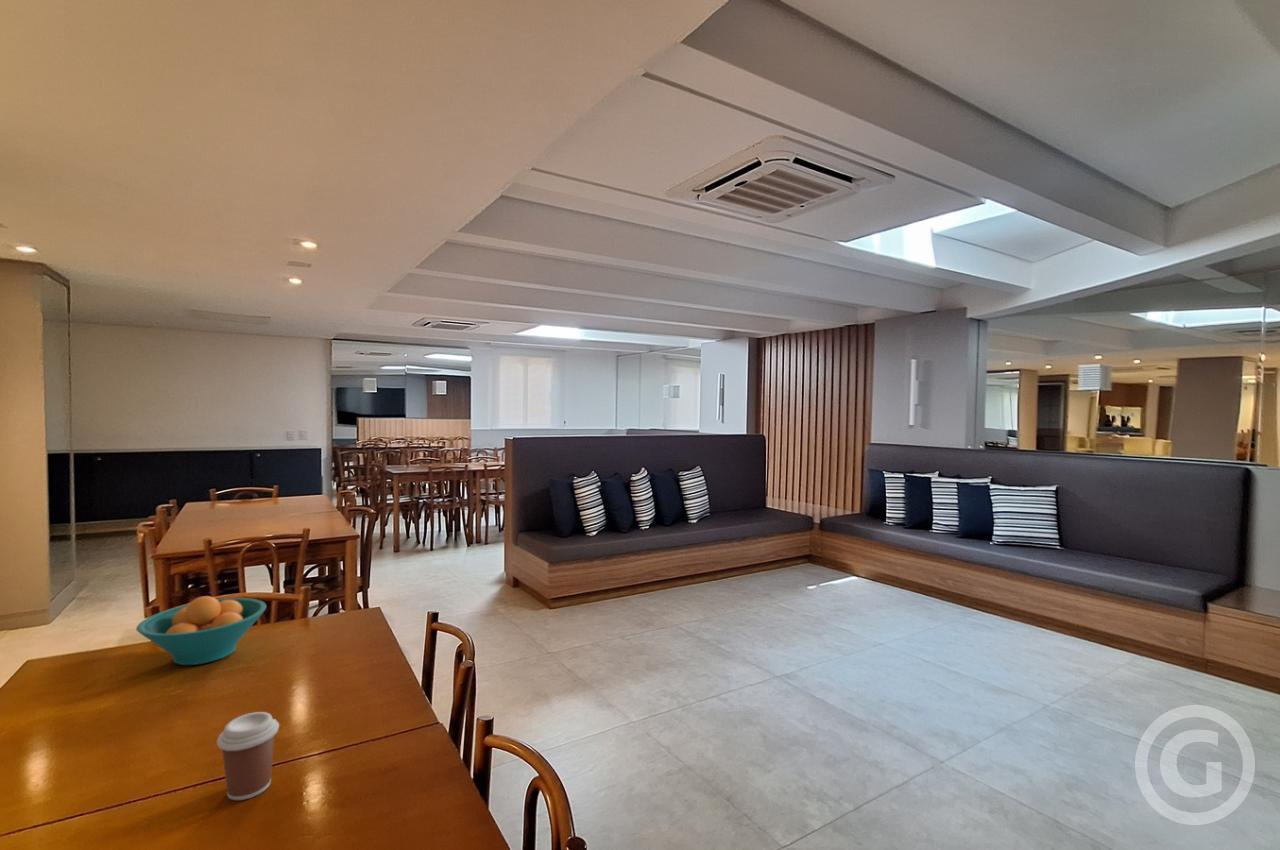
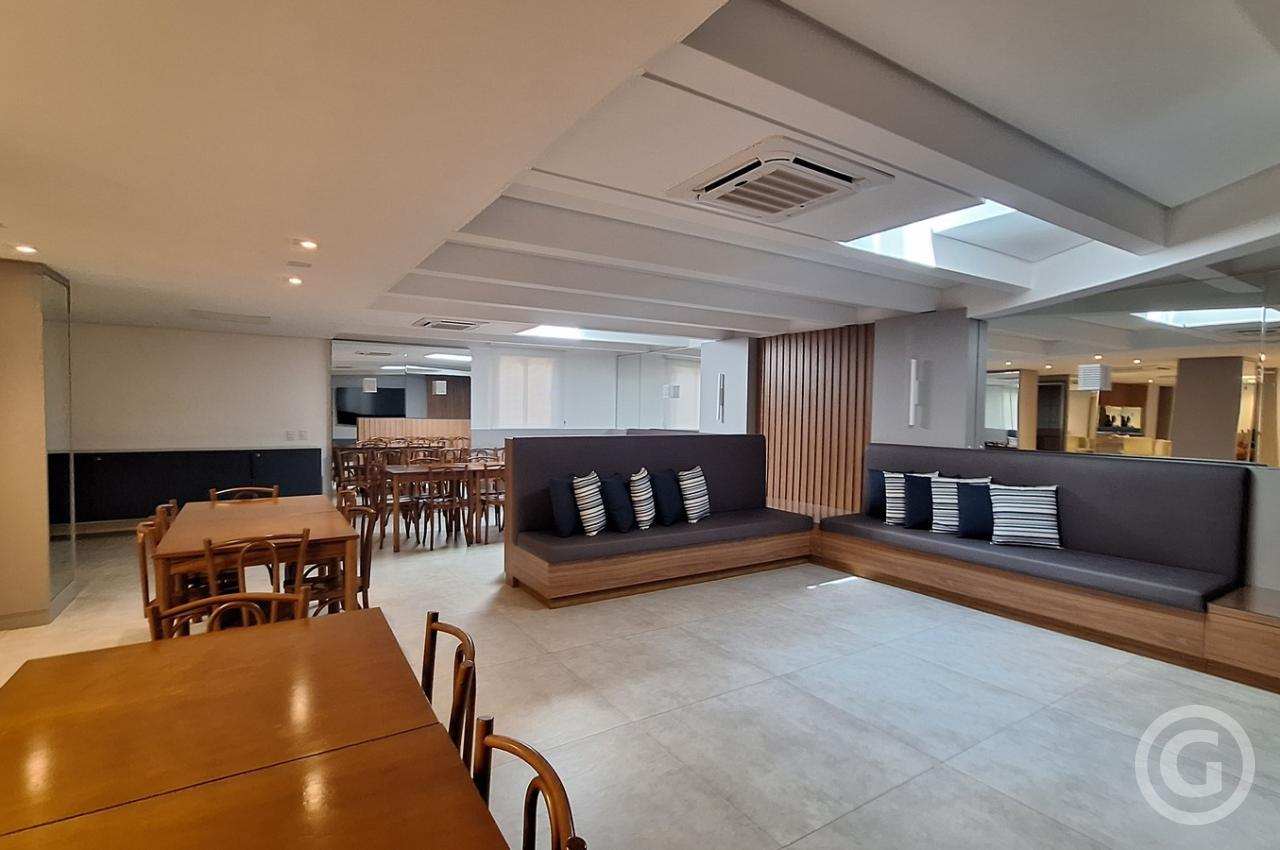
- fruit bowl [135,595,267,666]
- coffee cup [216,711,280,801]
